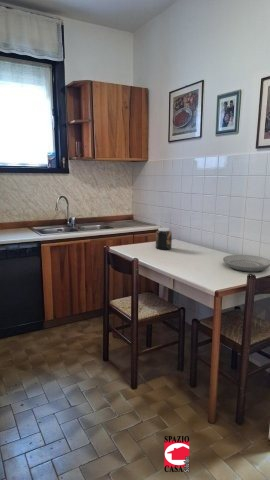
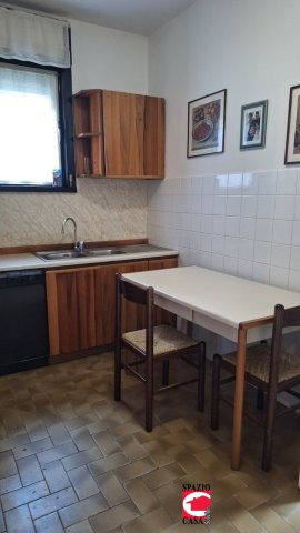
- plate [222,254,270,273]
- jar [155,227,173,251]
